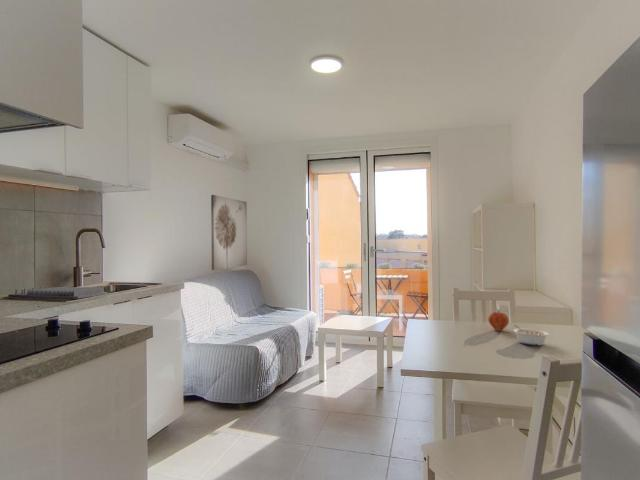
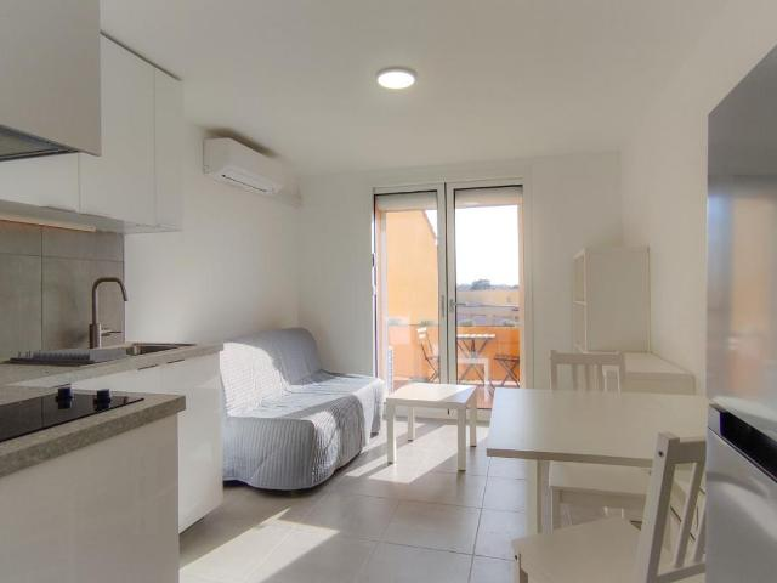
- wall art [210,194,248,271]
- fruit [487,309,510,332]
- legume [512,324,550,346]
